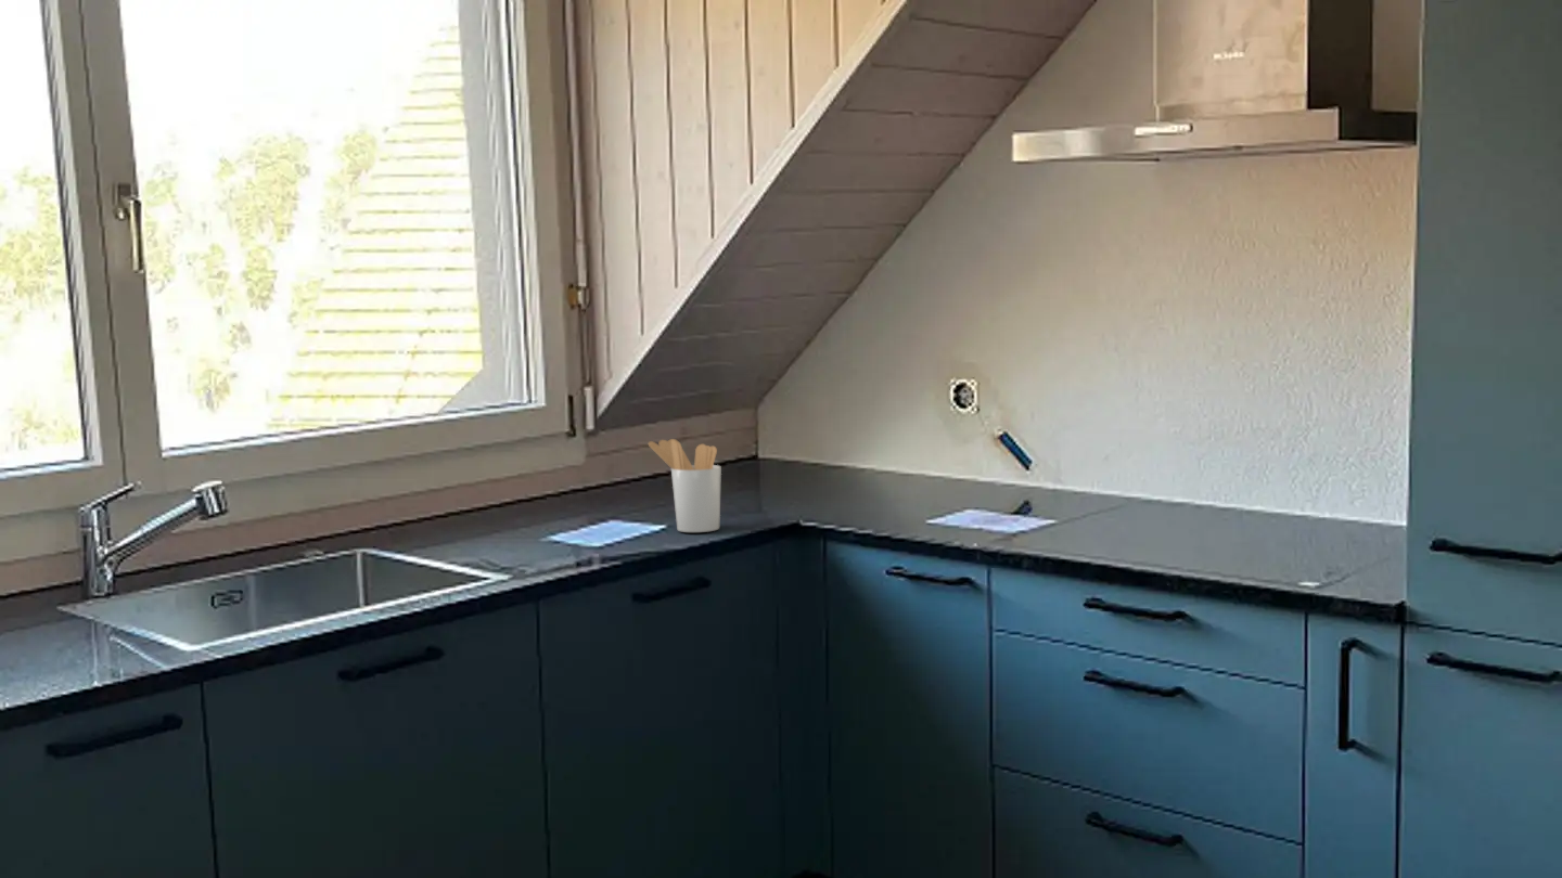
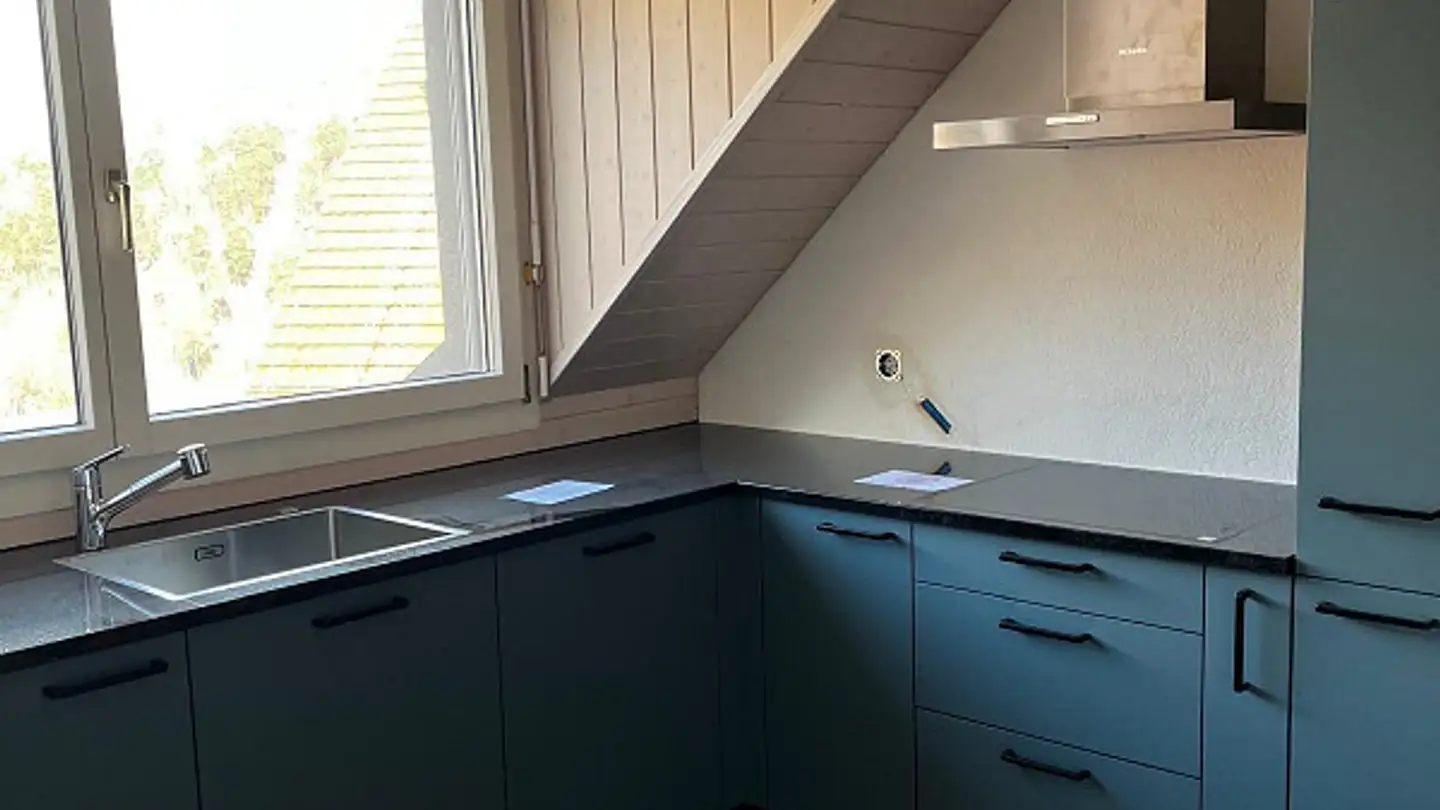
- utensil holder [648,438,722,533]
